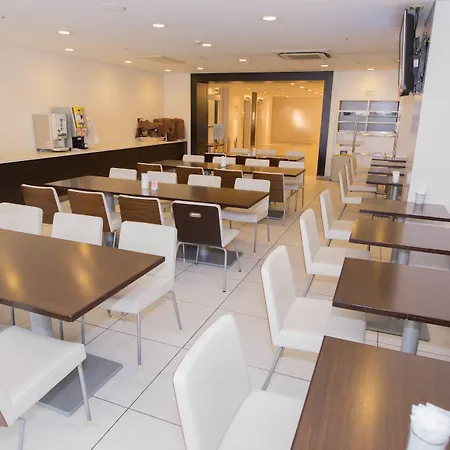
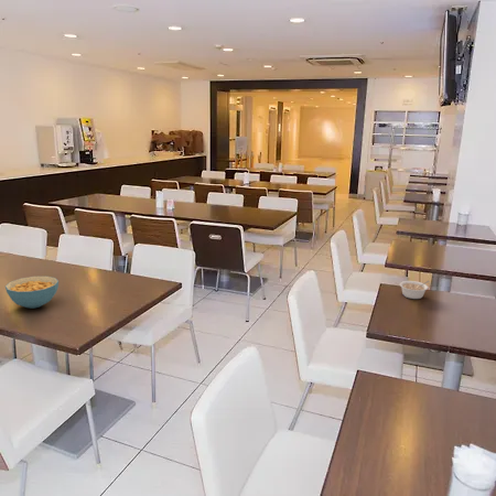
+ legume [399,280,431,300]
+ cereal bowl [4,276,60,310]
